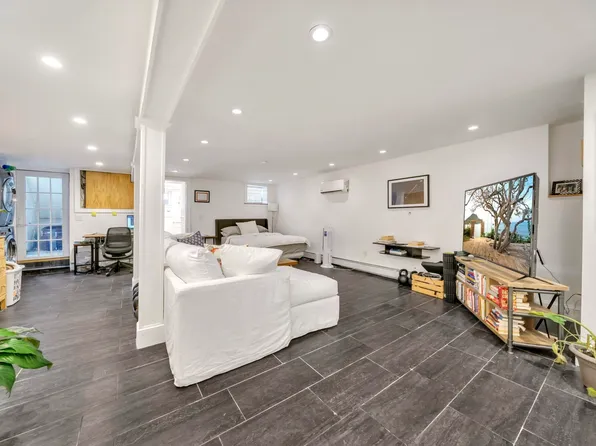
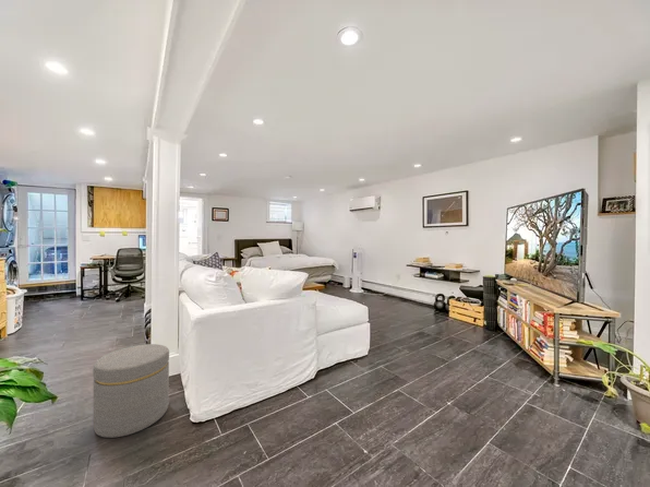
+ ottoman [92,343,170,439]
